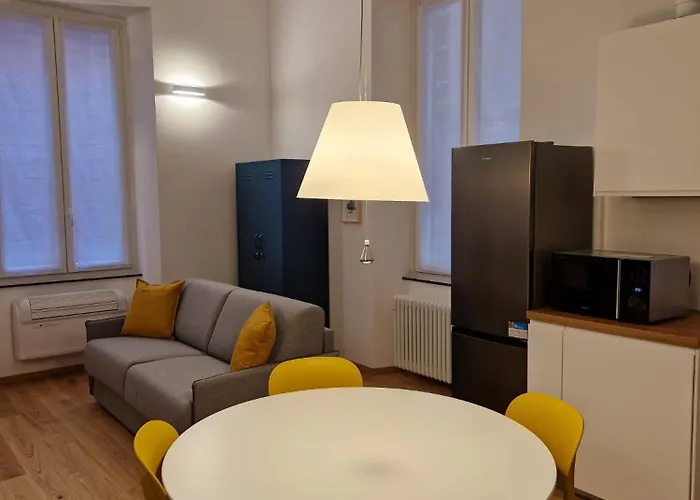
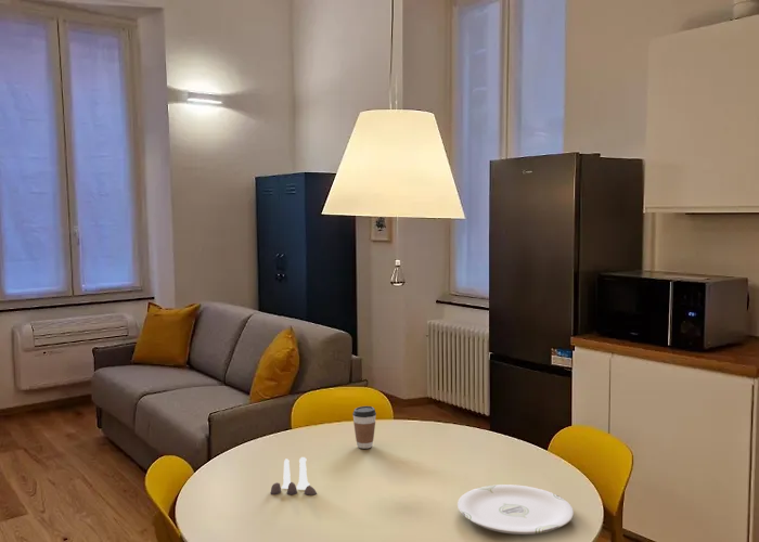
+ salt and pepper shaker set [270,456,318,496]
+ coffee cup [351,405,377,450]
+ plate [456,483,575,535]
